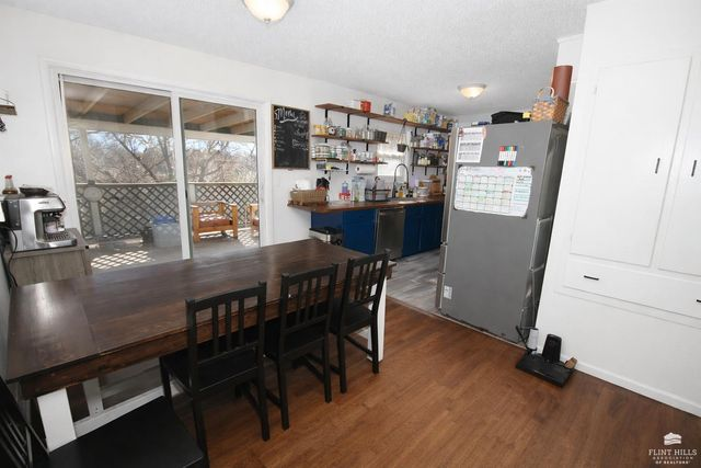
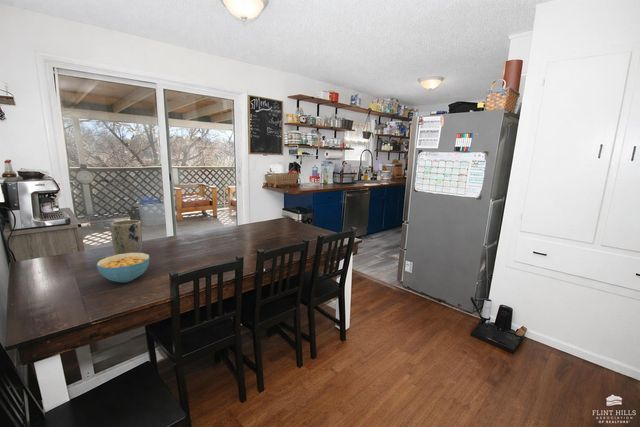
+ cereal bowl [96,252,150,283]
+ plant pot [110,219,143,255]
